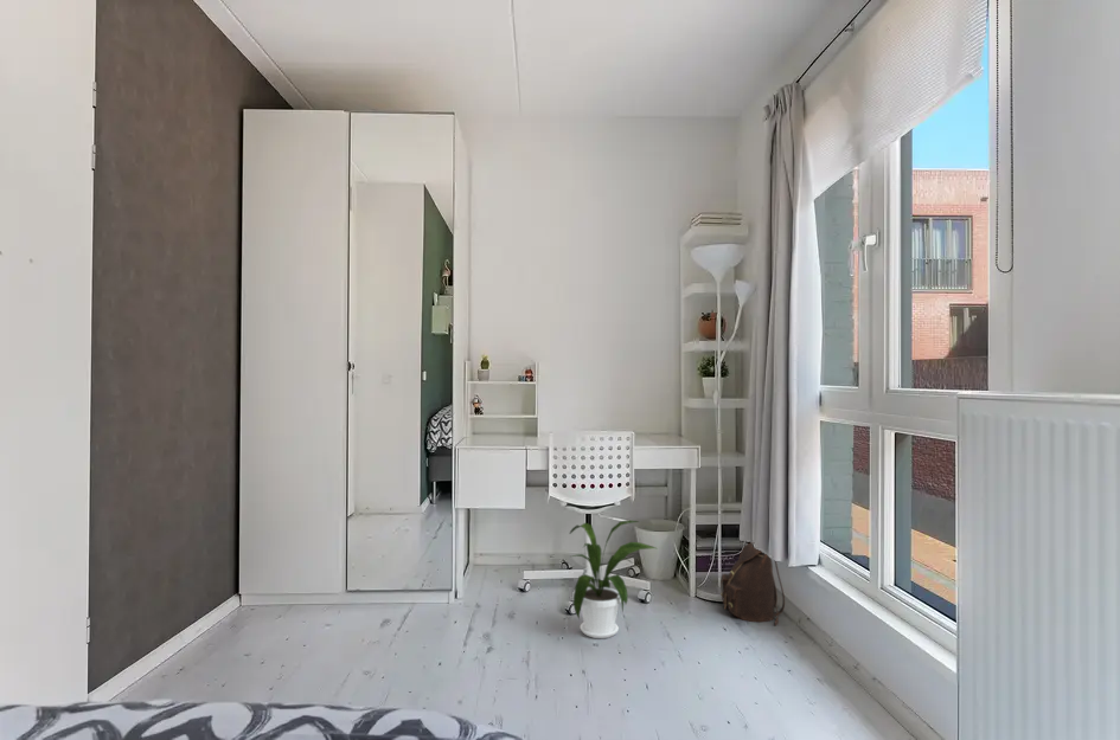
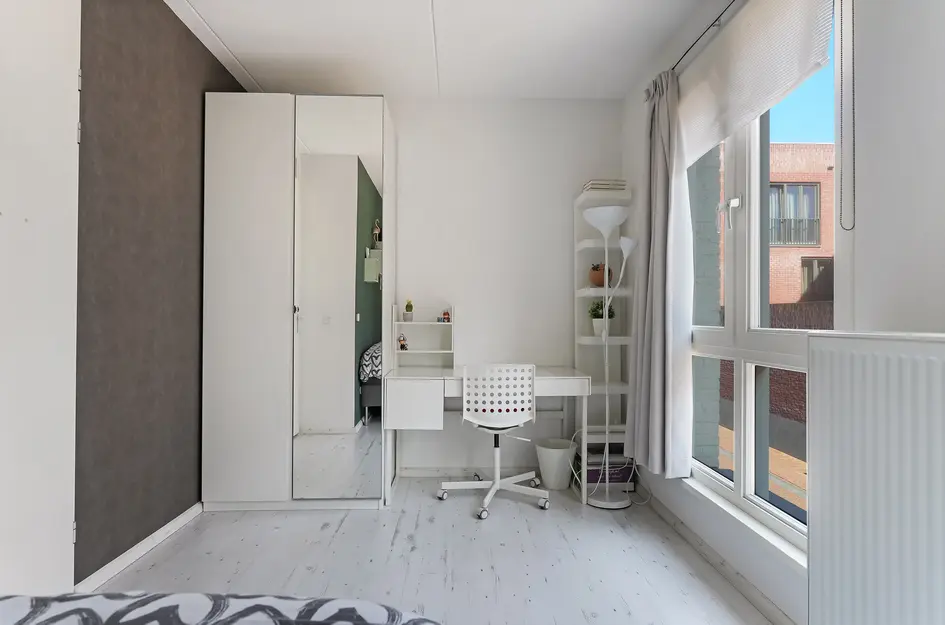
- house plant [569,519,657,639]
- backpack [719,542,786,626]
